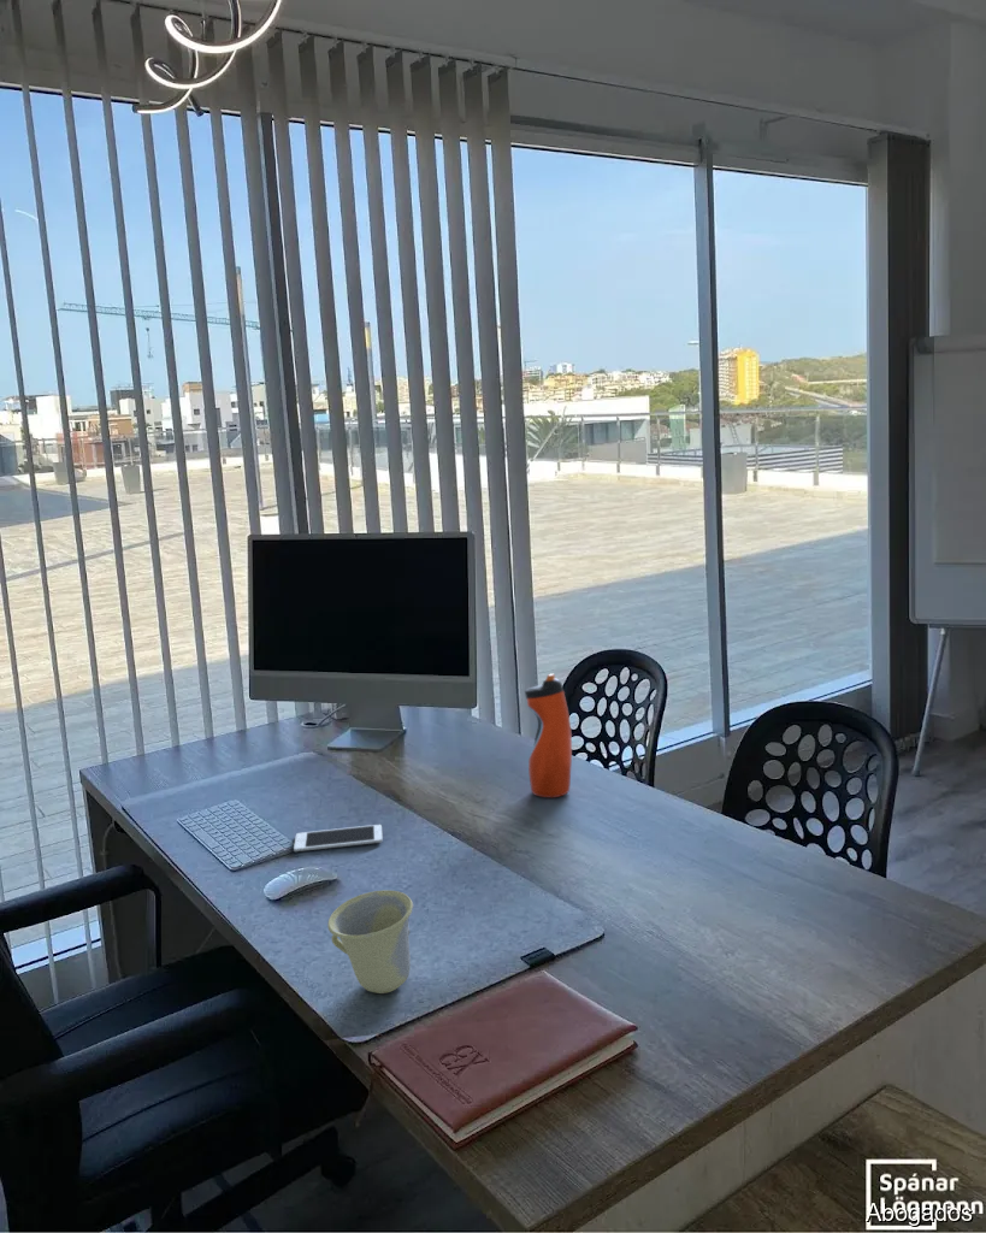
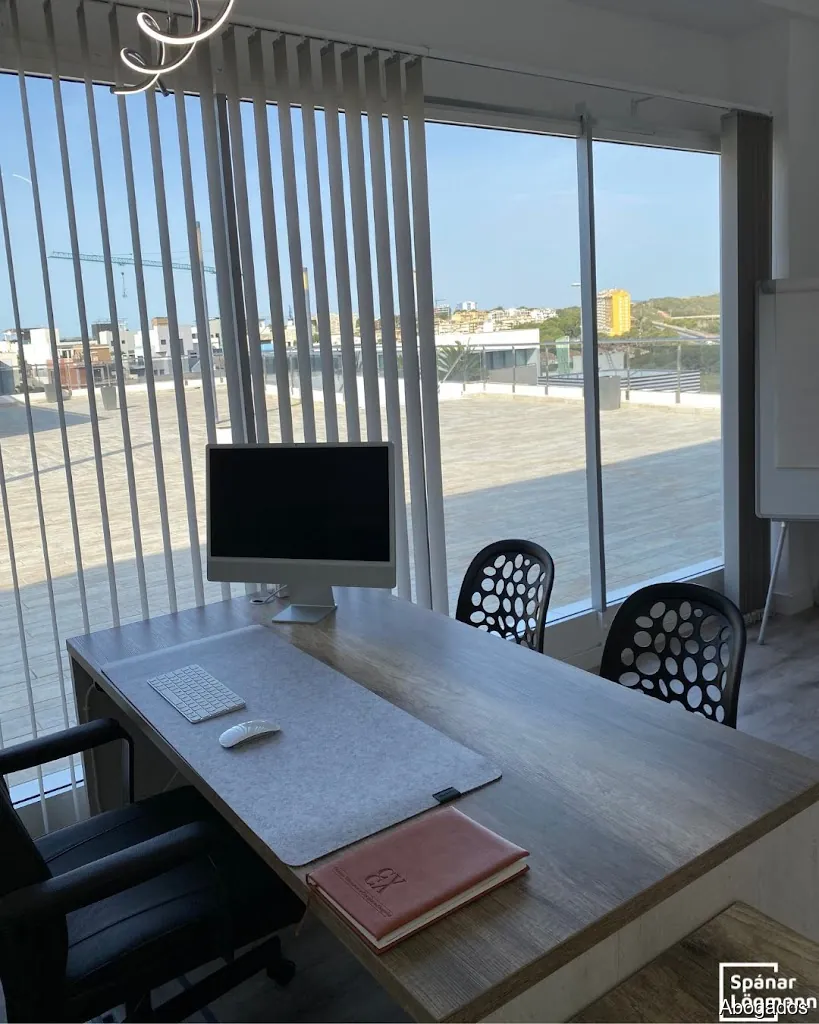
- cup [326,889,414,995]
- water bottle [524,672,573,798]
- cell phone [293,824,384,853]
